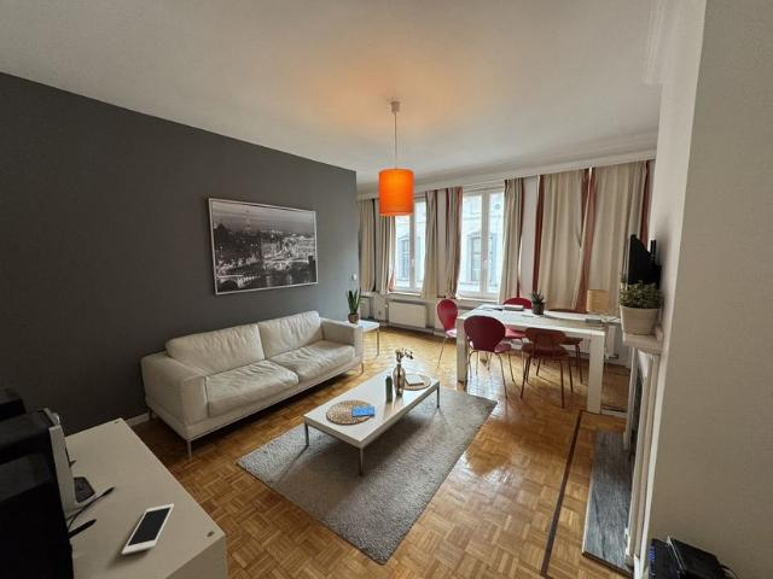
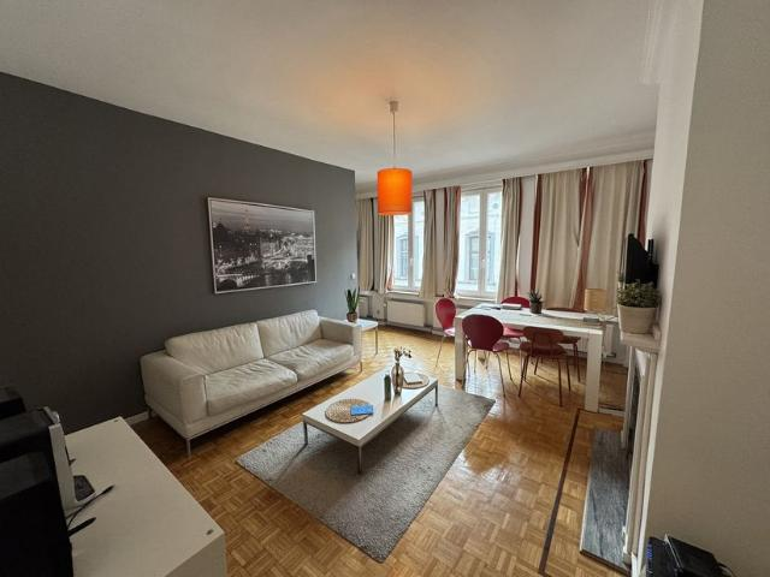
- cell phone [121,503,175,556]
